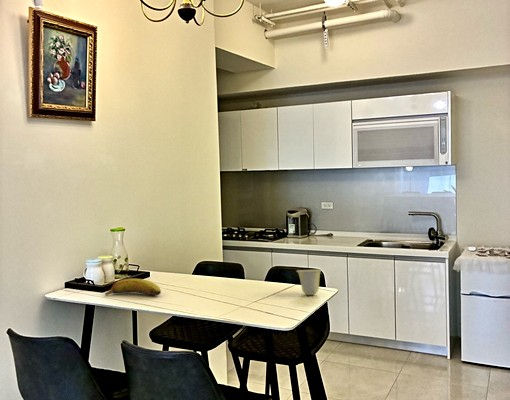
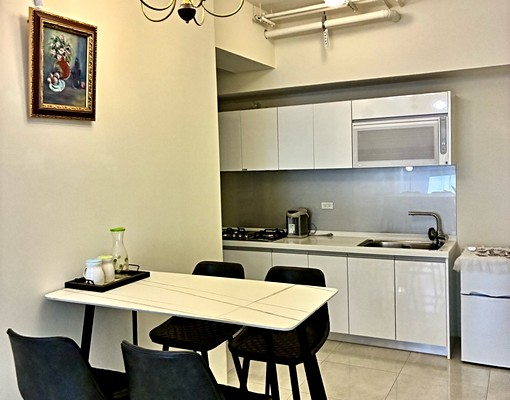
- fruit [104,278,162,297]
- cup [295,269,323,296]
